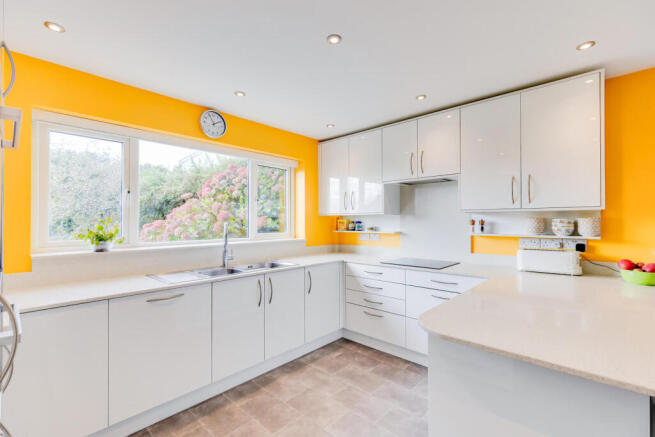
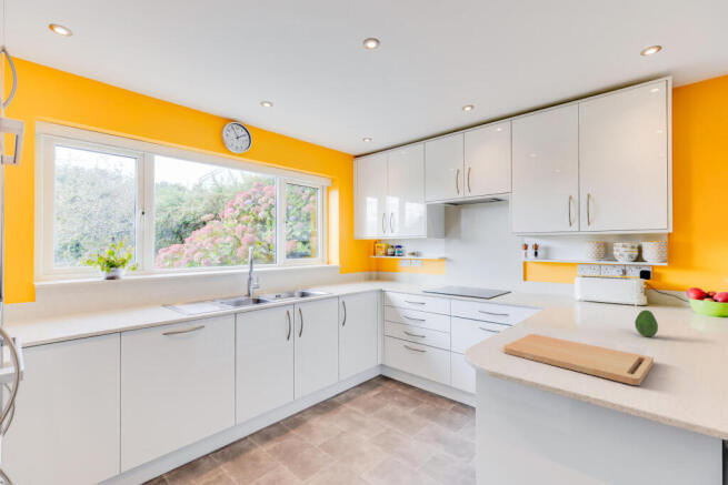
+ fruit [634,309,659,337]
+ cutting board [502,333,655,386]
